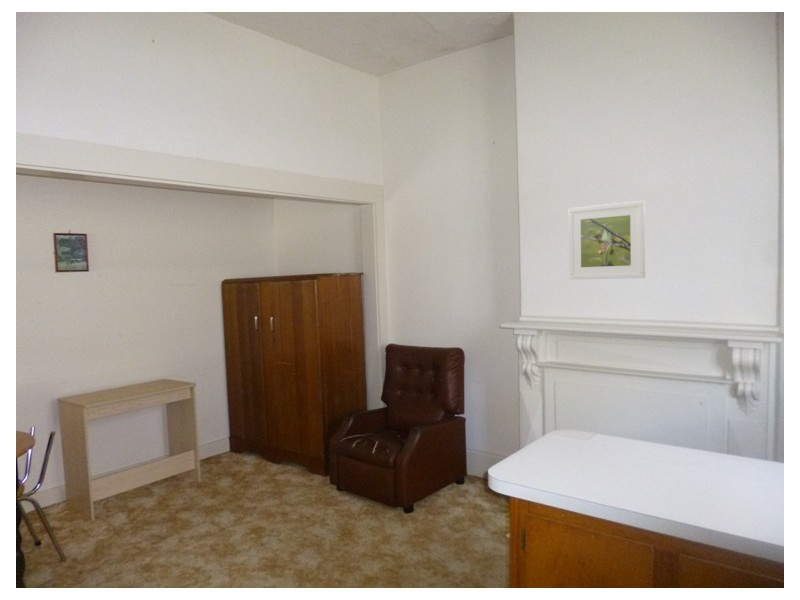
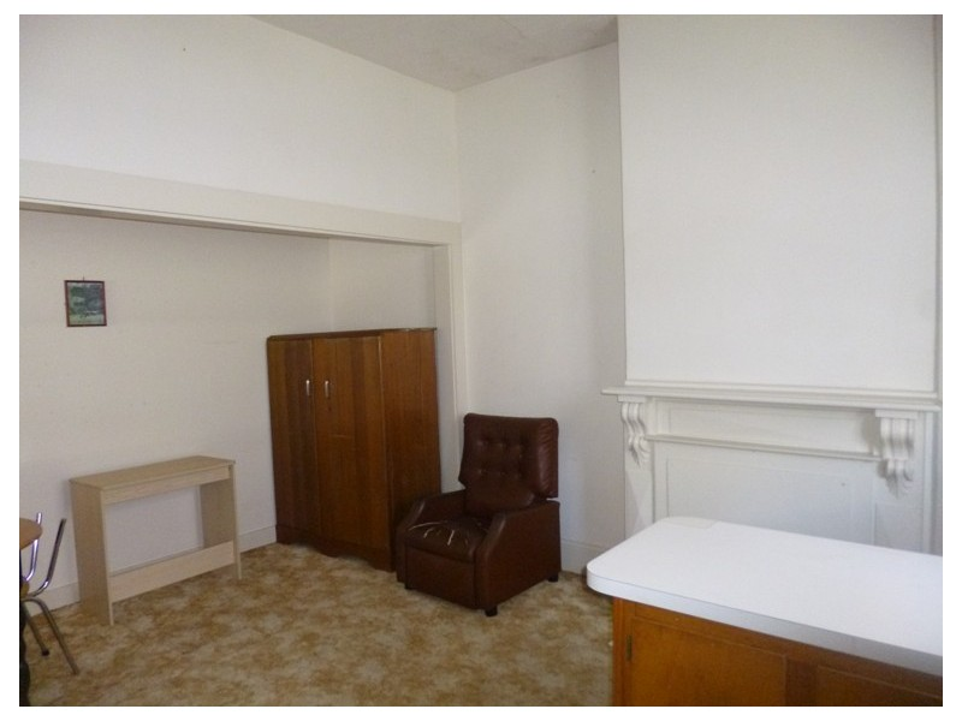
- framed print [568,200,646,281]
